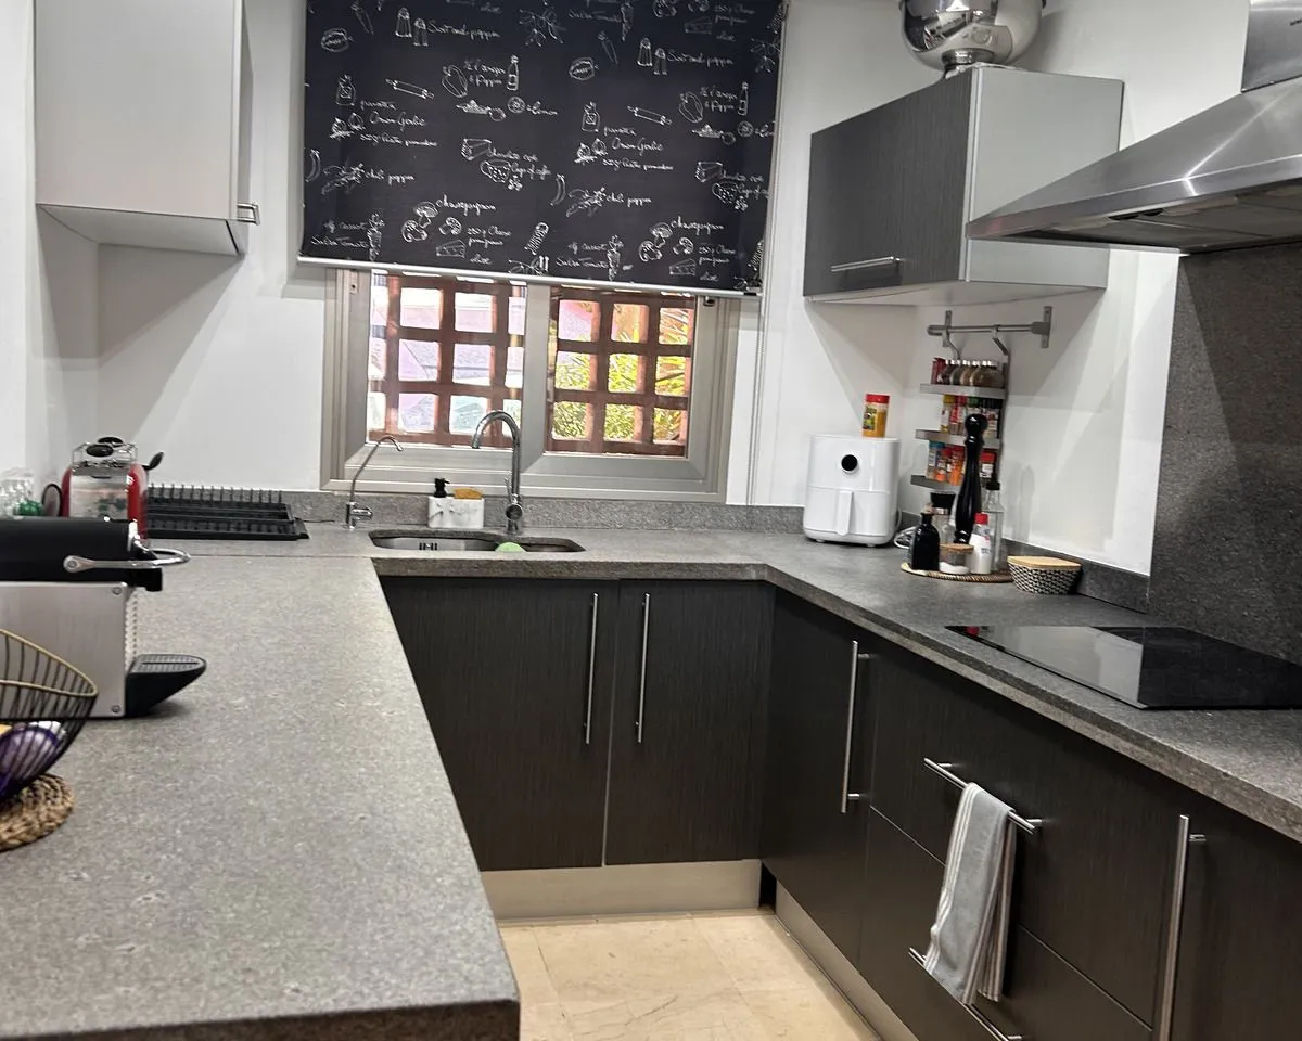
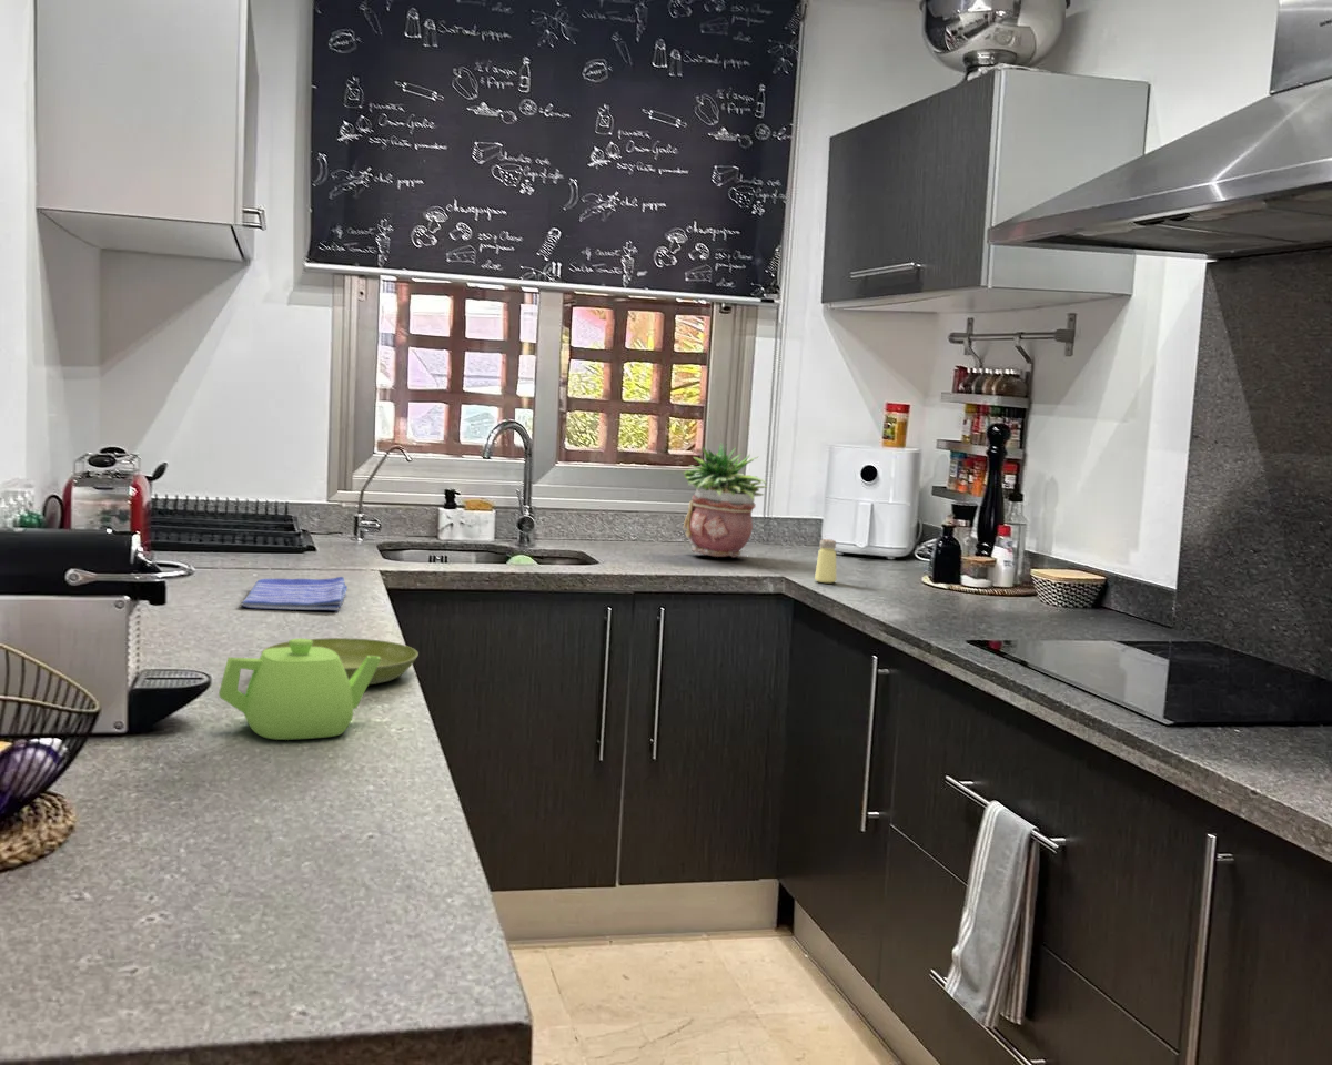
+ teapot [218,637,381,741]
+ saltshaker [814,538,838,584]
+ saucer [260,637,420,686]
+ potted plant [682,442,769,559]
+ dish towel [241,576,349,611]
